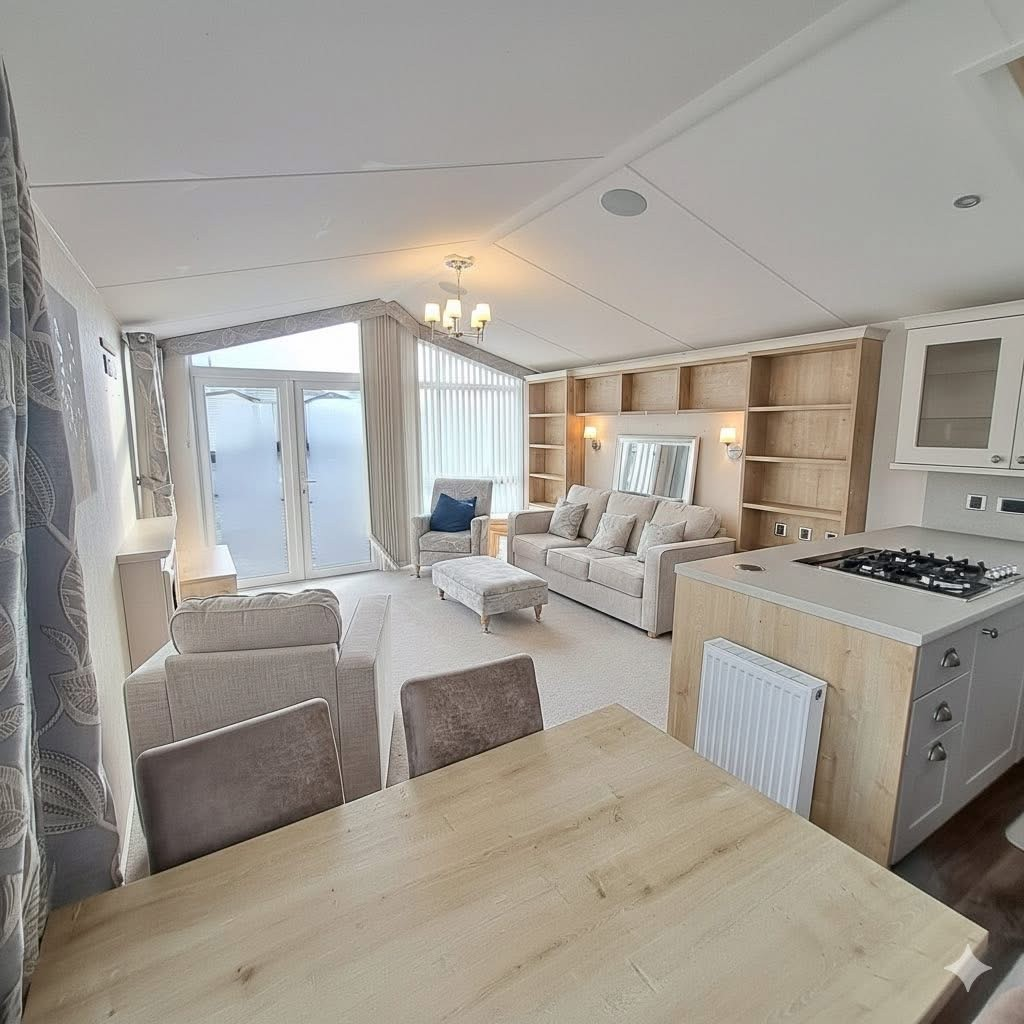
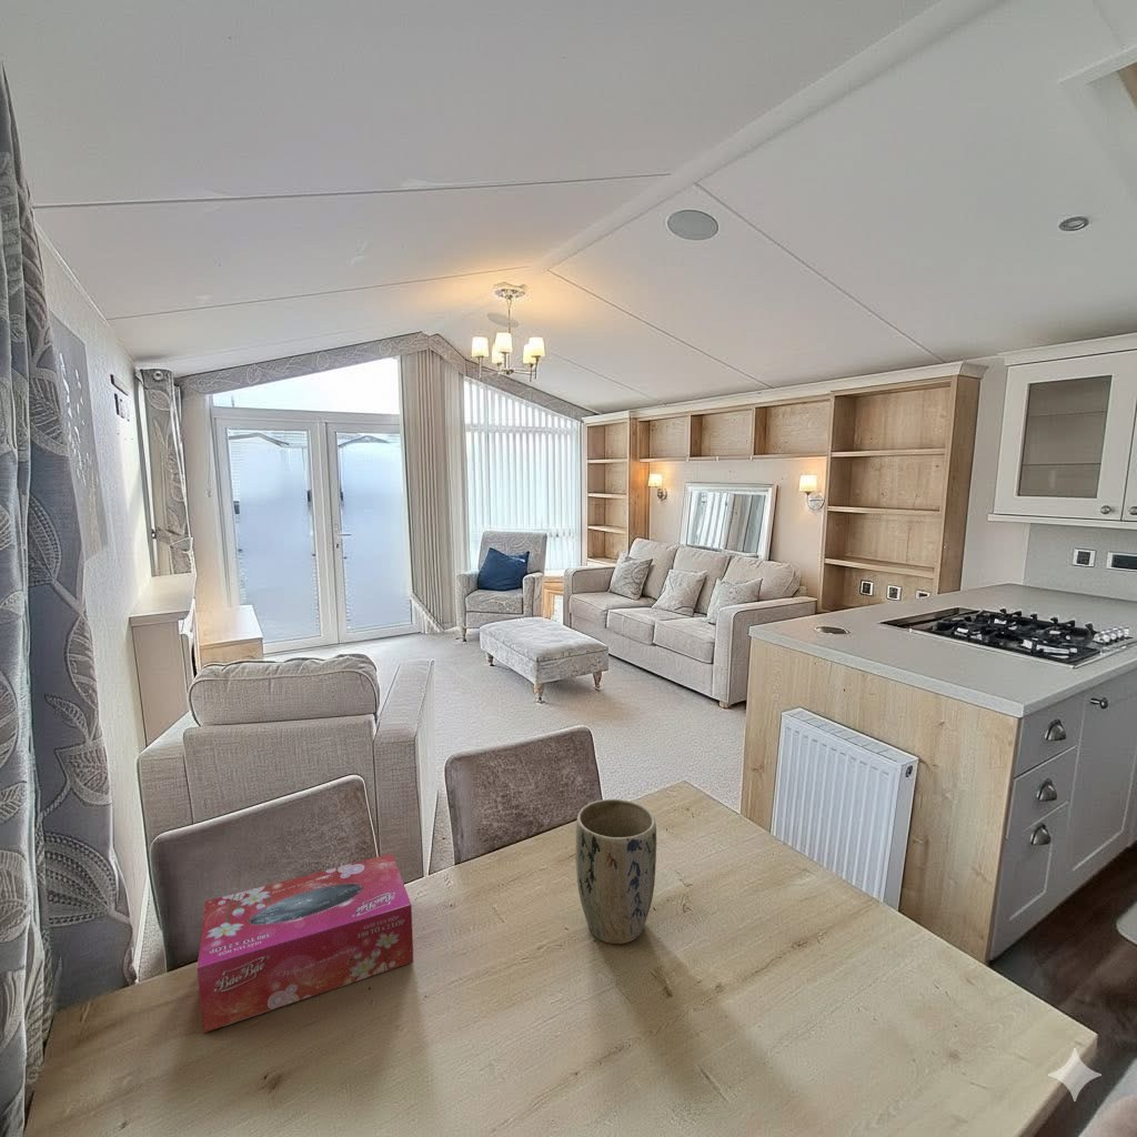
+ tissue box [197,853,414,1034]
+ plant pot [574,798,657,945]
